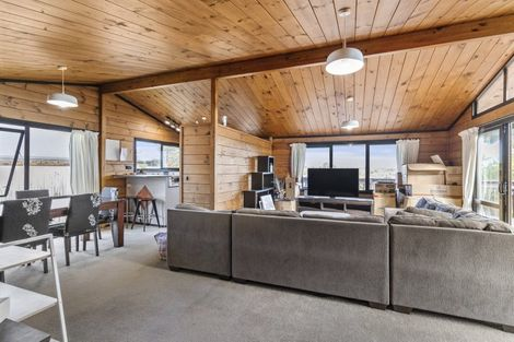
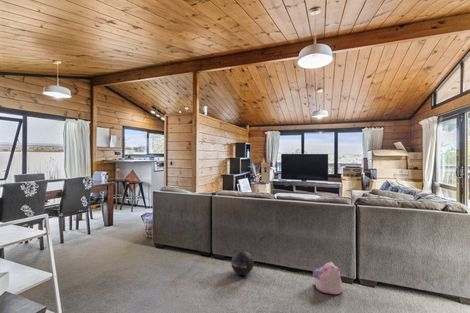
+ plush toy [312,261,343,295]
+ ball [229,250,255,276]
